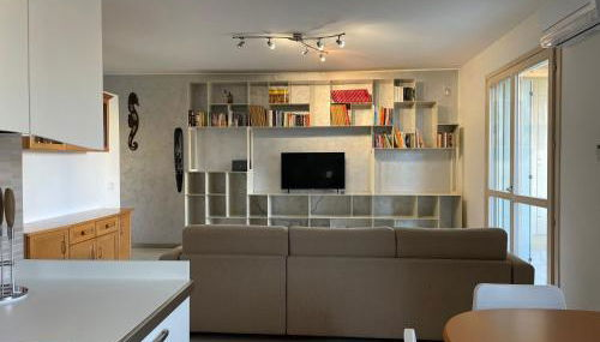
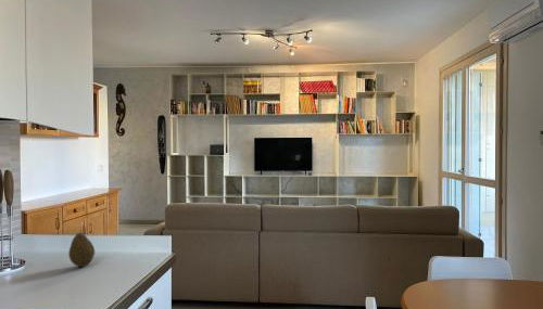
+ fruit [67,232,96,268]
